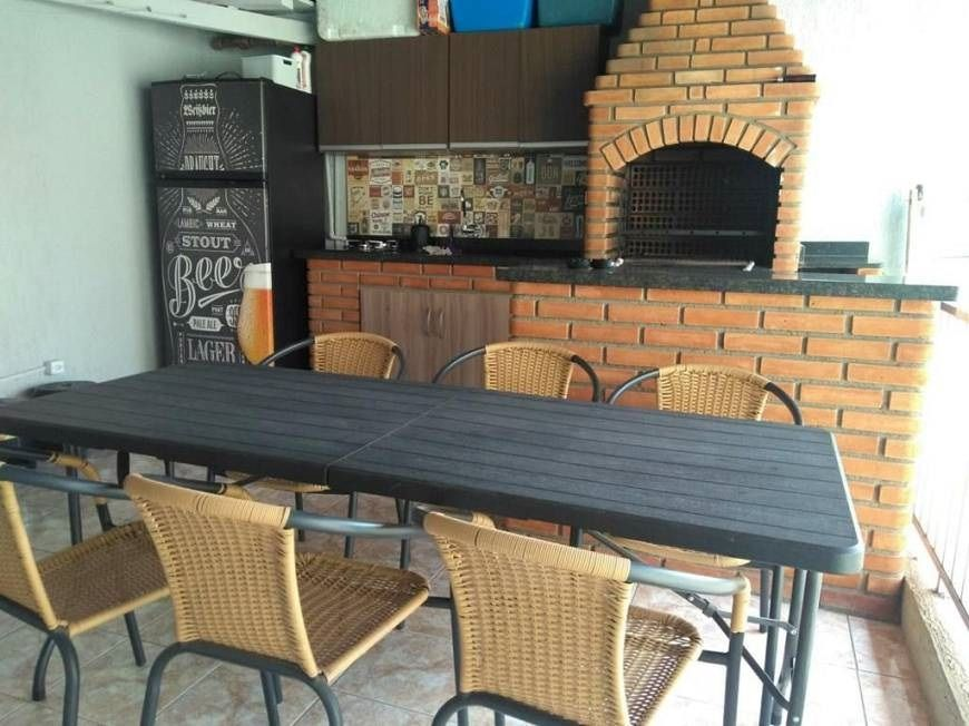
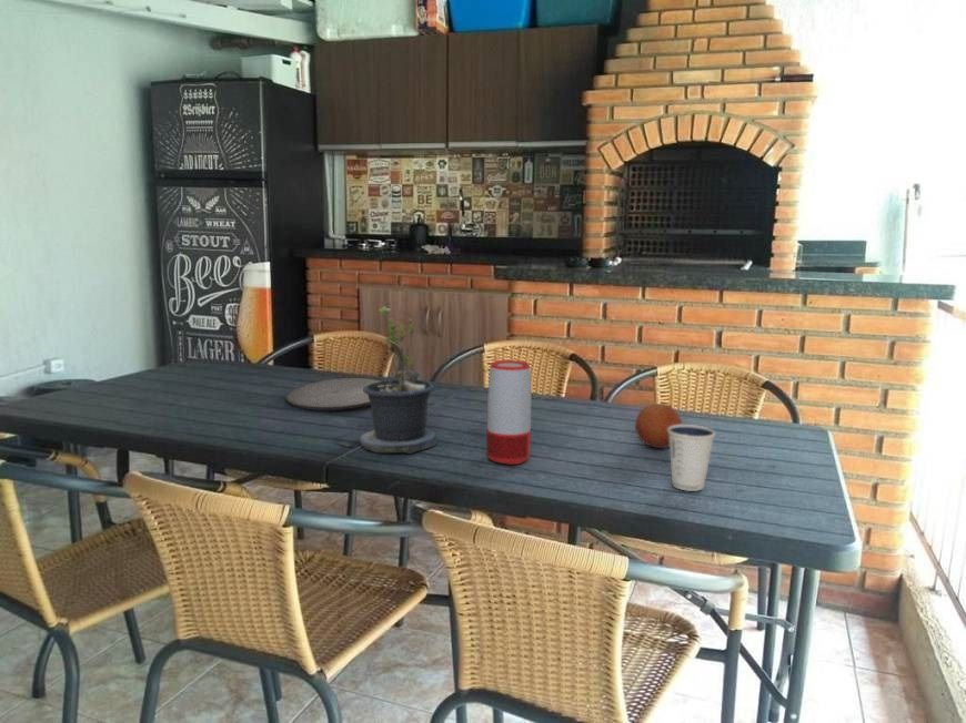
+ fruit [634,401,684,449]
+ speaker [485,359,532,466]
+ dixie cup [667,424,716,492]
+ plate [284,377,391,411]
+ potted plant [335,305,439,455]
